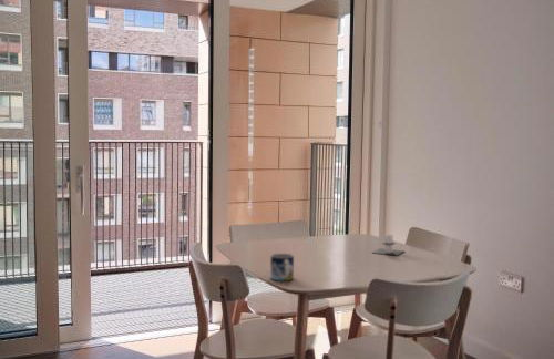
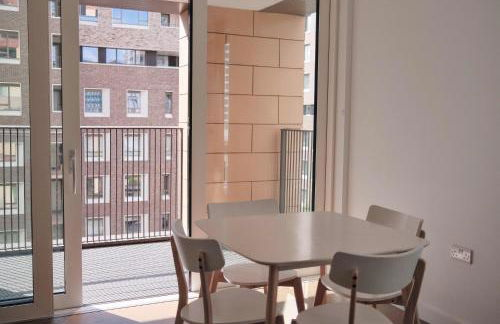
- architectural model [371,233,404,257]
- mug [269,253,295,281]
